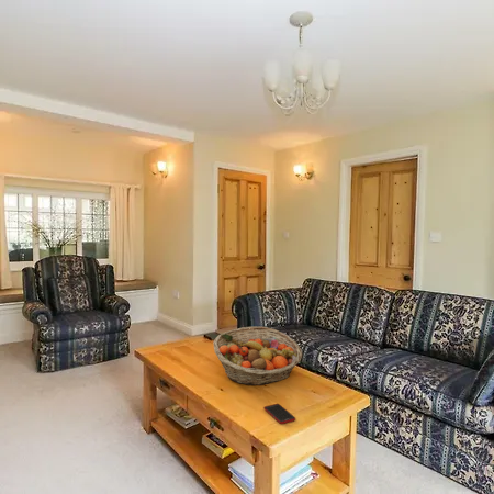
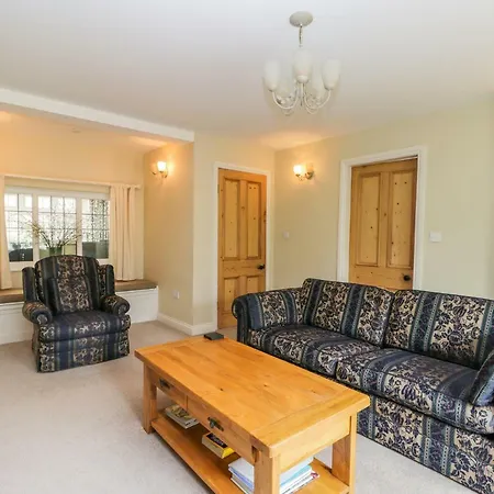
- cell phone [263,403,296,425]
- fruit basket [212,326,303,386]
